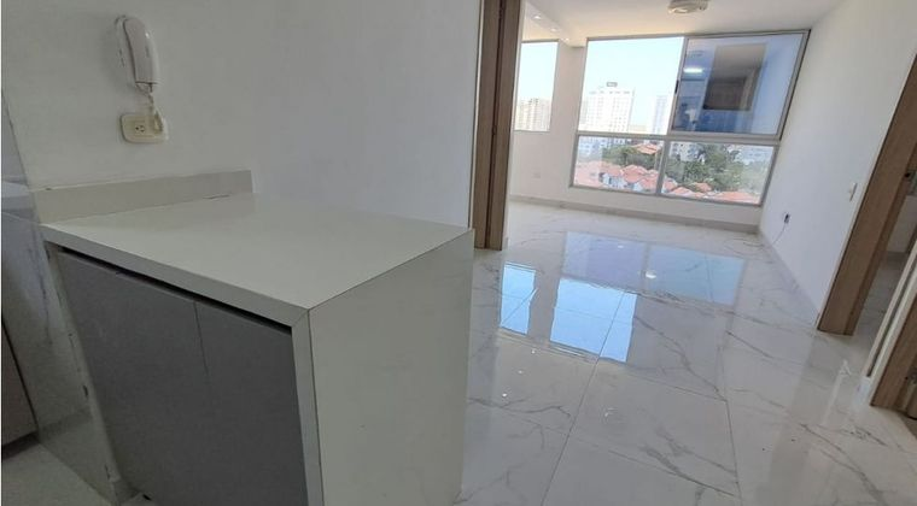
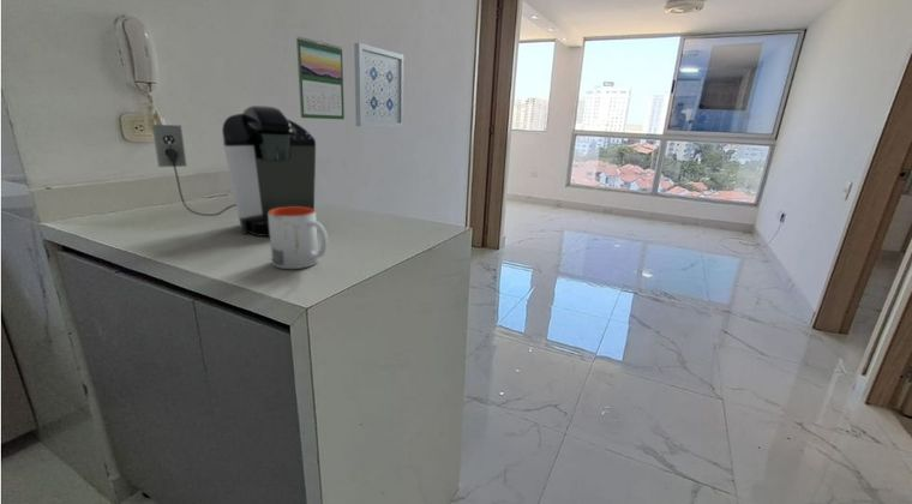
+ coffee maker [151,104,317,238]
+ calendar [295,35,346,120]
+ wall art [353,42,406,128]
+ mug [268,206,329,270]
